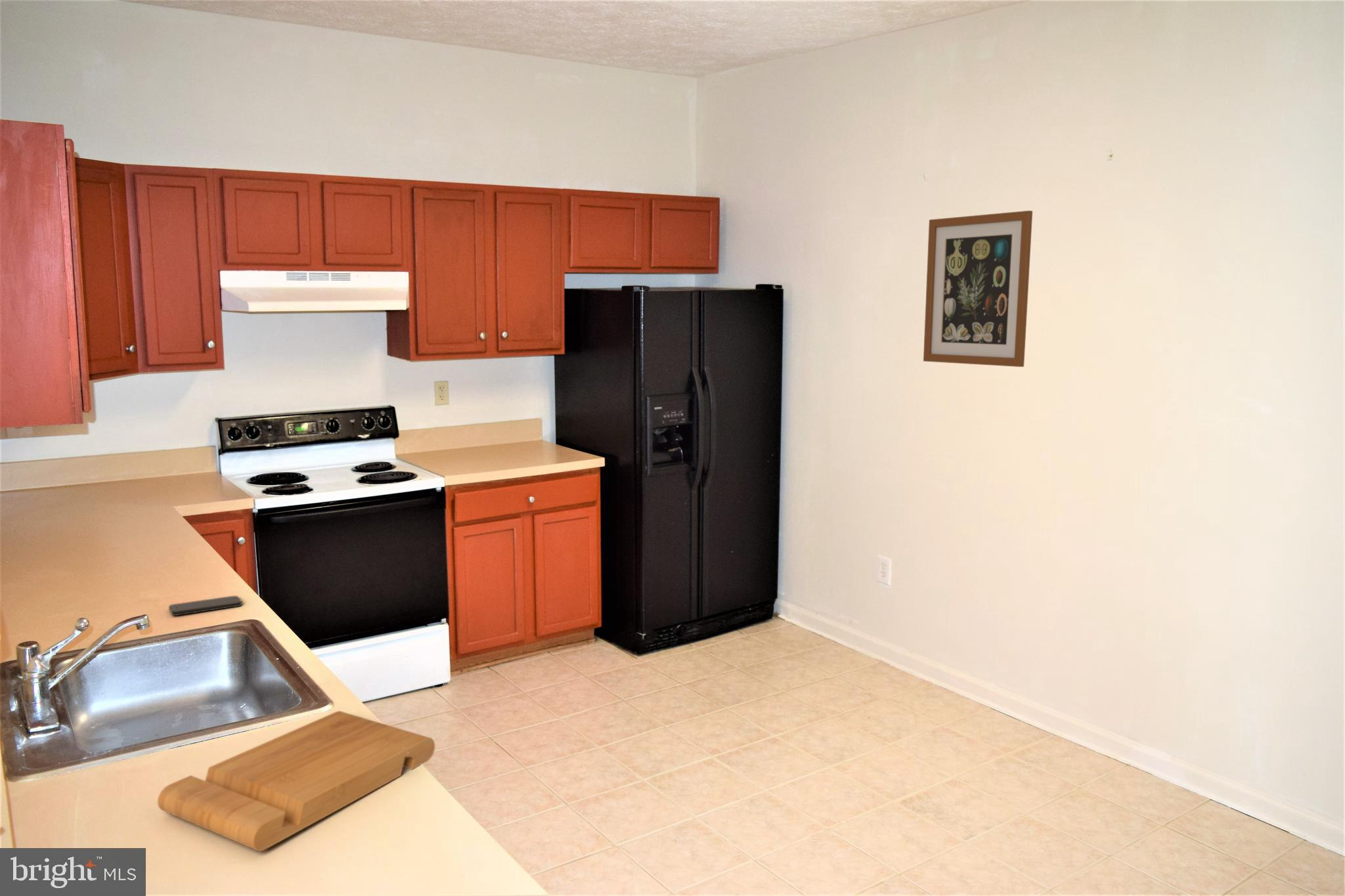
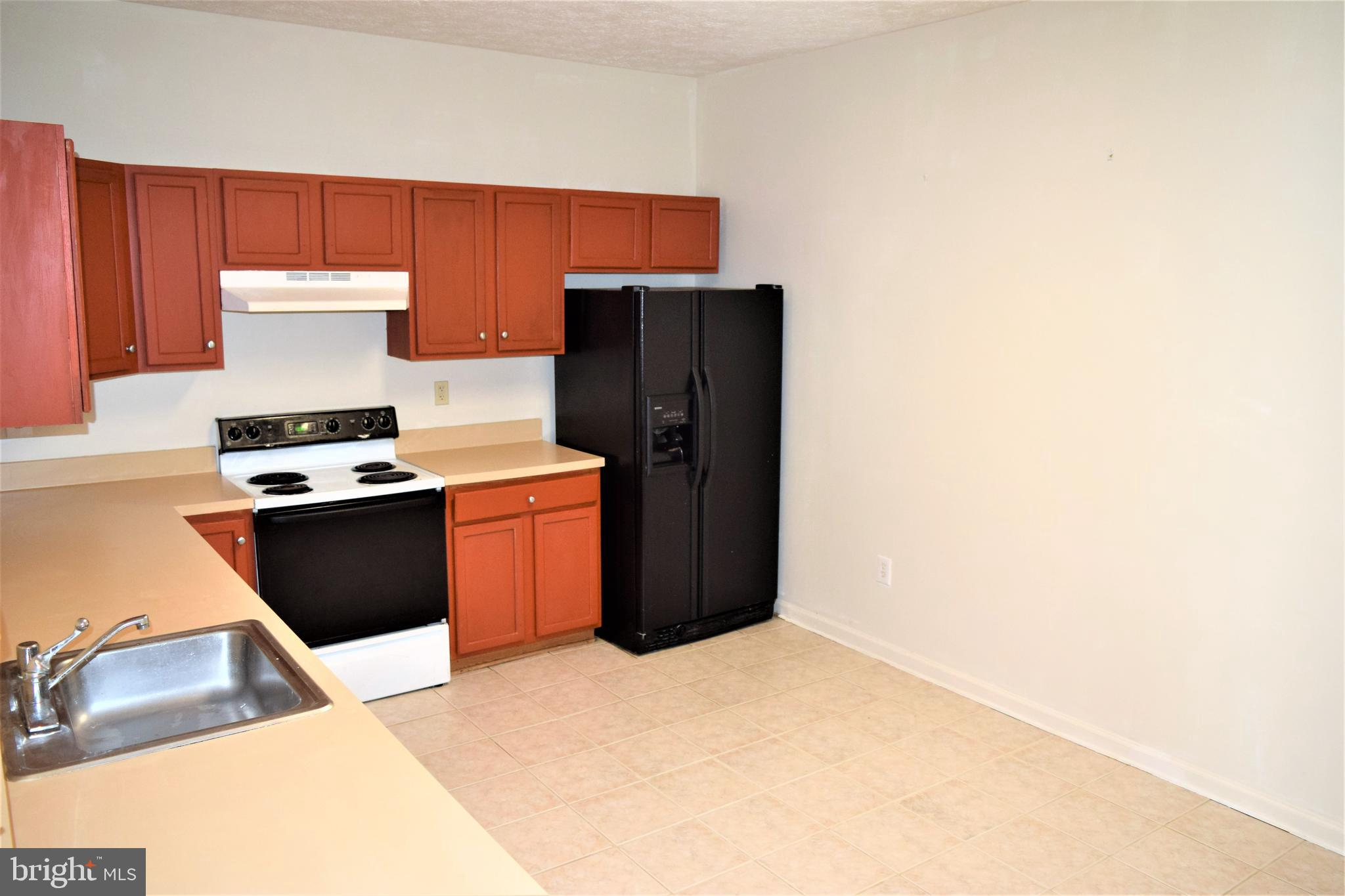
- smartphone [168,595,243,616]
- cutting board [157,710,435,852]
- wall art [923,210,1033,368]
